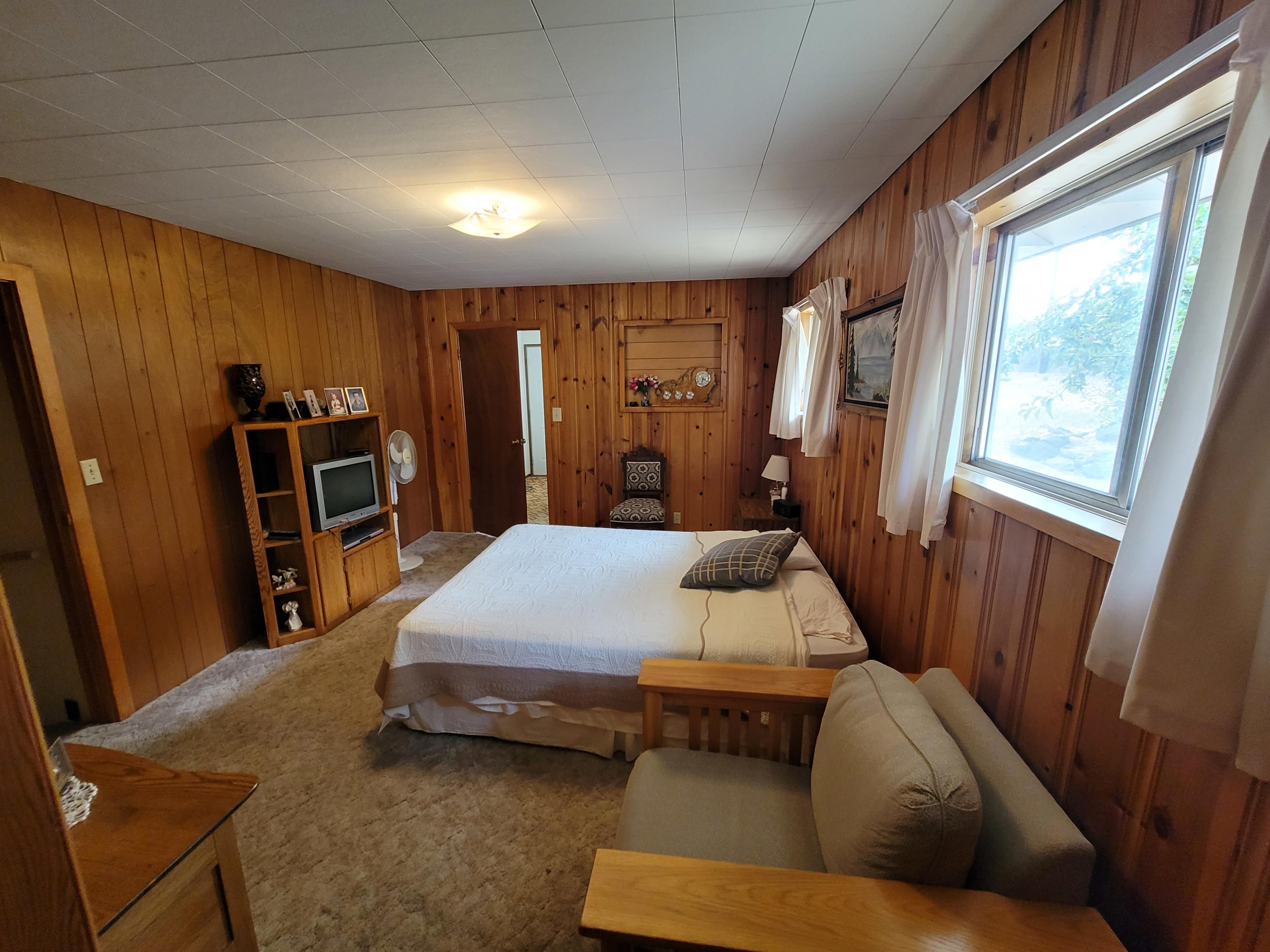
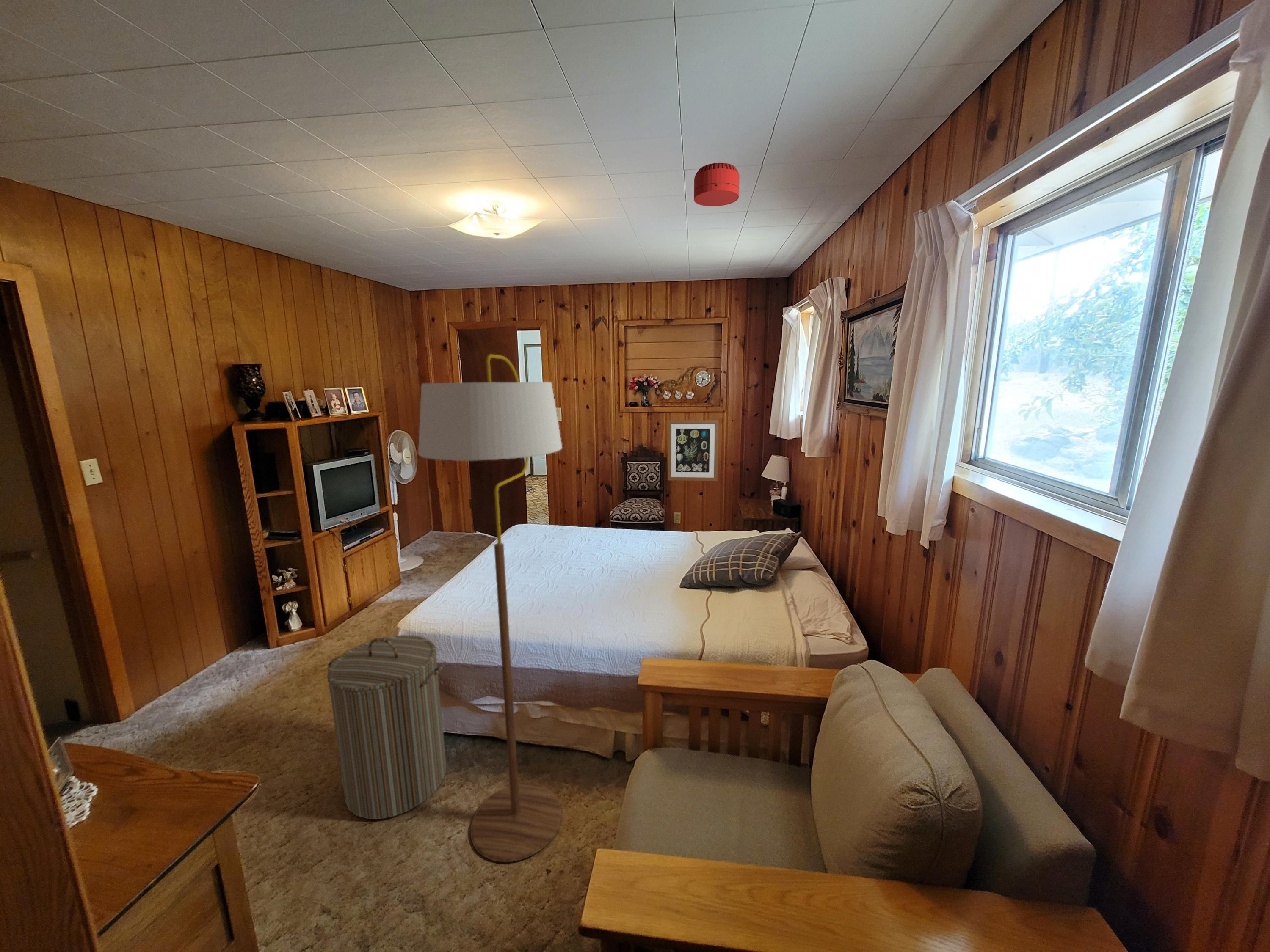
+ floor lamp [418,354,563,863]
+ smoke detector [693,162,740,207]
+ laundry hamper [327,635,447,820]
+ wall art [667,420,719,482]
